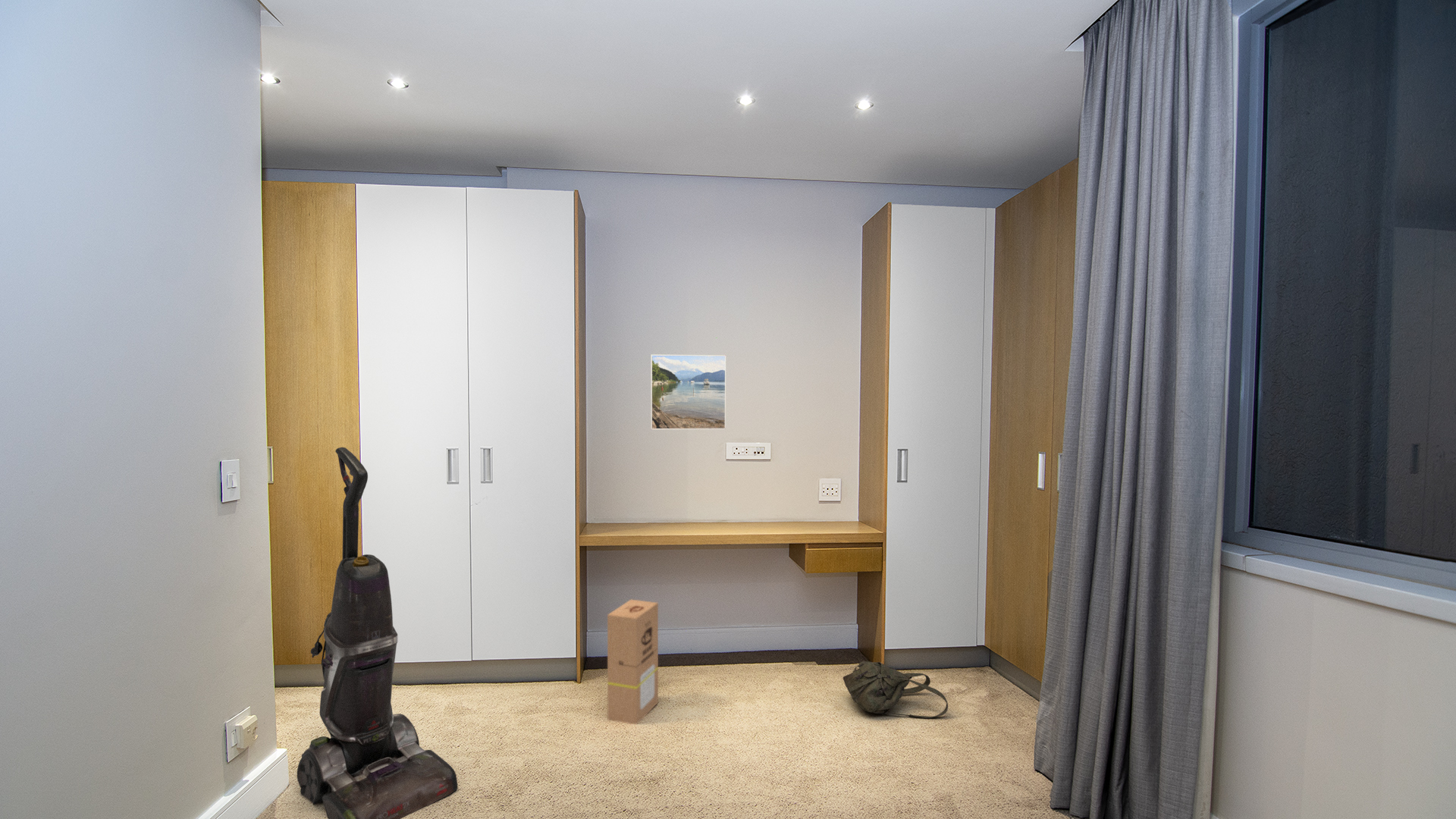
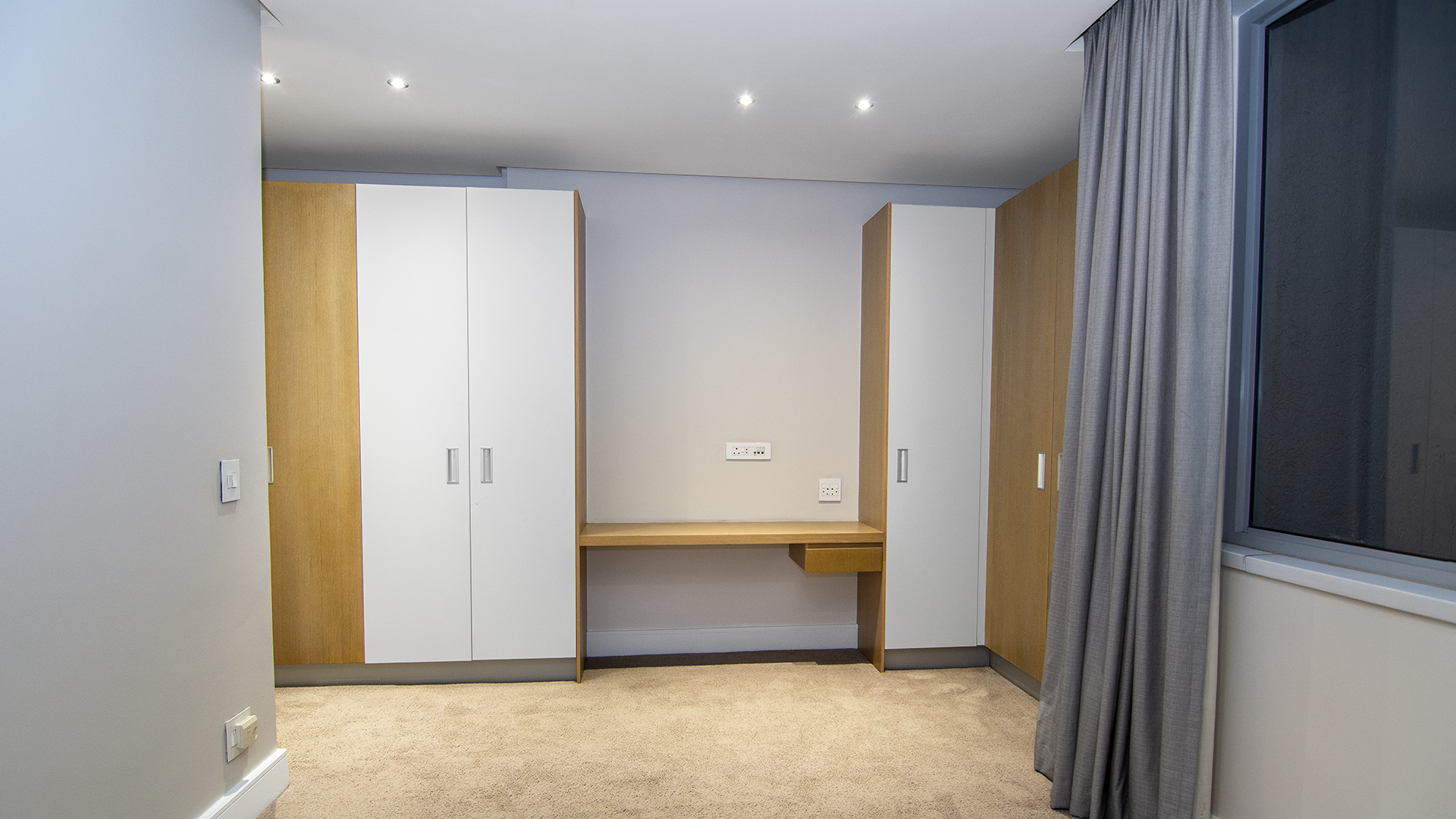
- cardboard box [607,599,659,725]
- vacuum cleaner [297,447,458,819]
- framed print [651,354,726,430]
- backpack [836,661,949,719]
